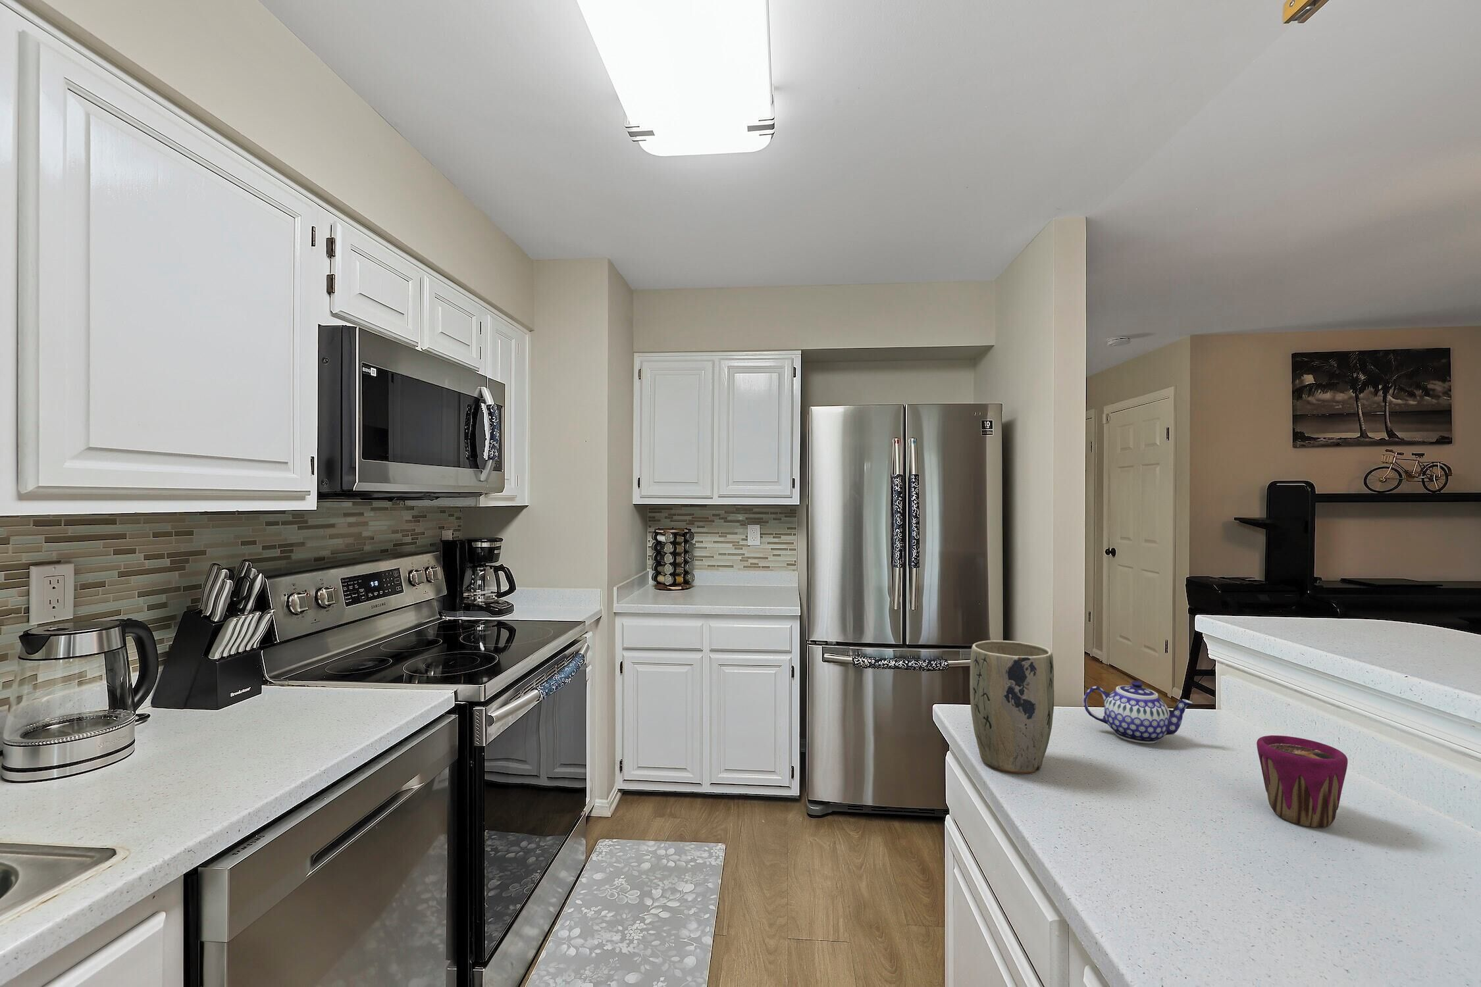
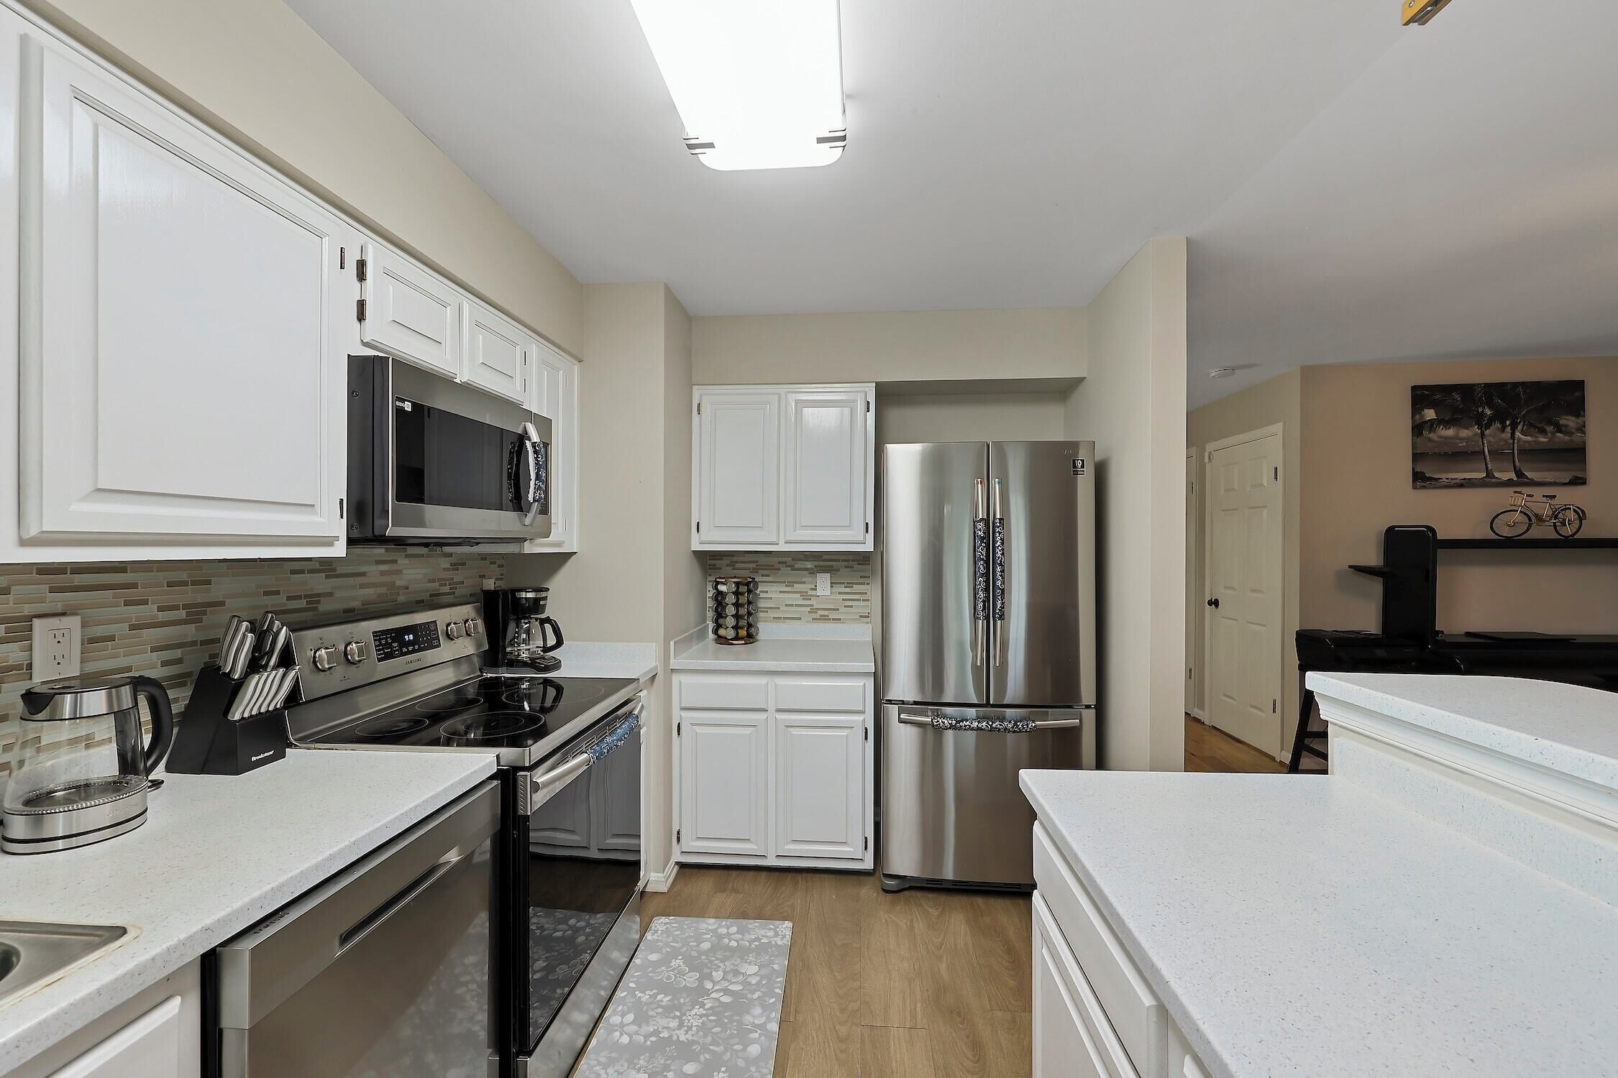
- plant pot [970,640,1055,773]
- cup [1256,735,1349,828]
- teapot [1083,680,1193,745]
